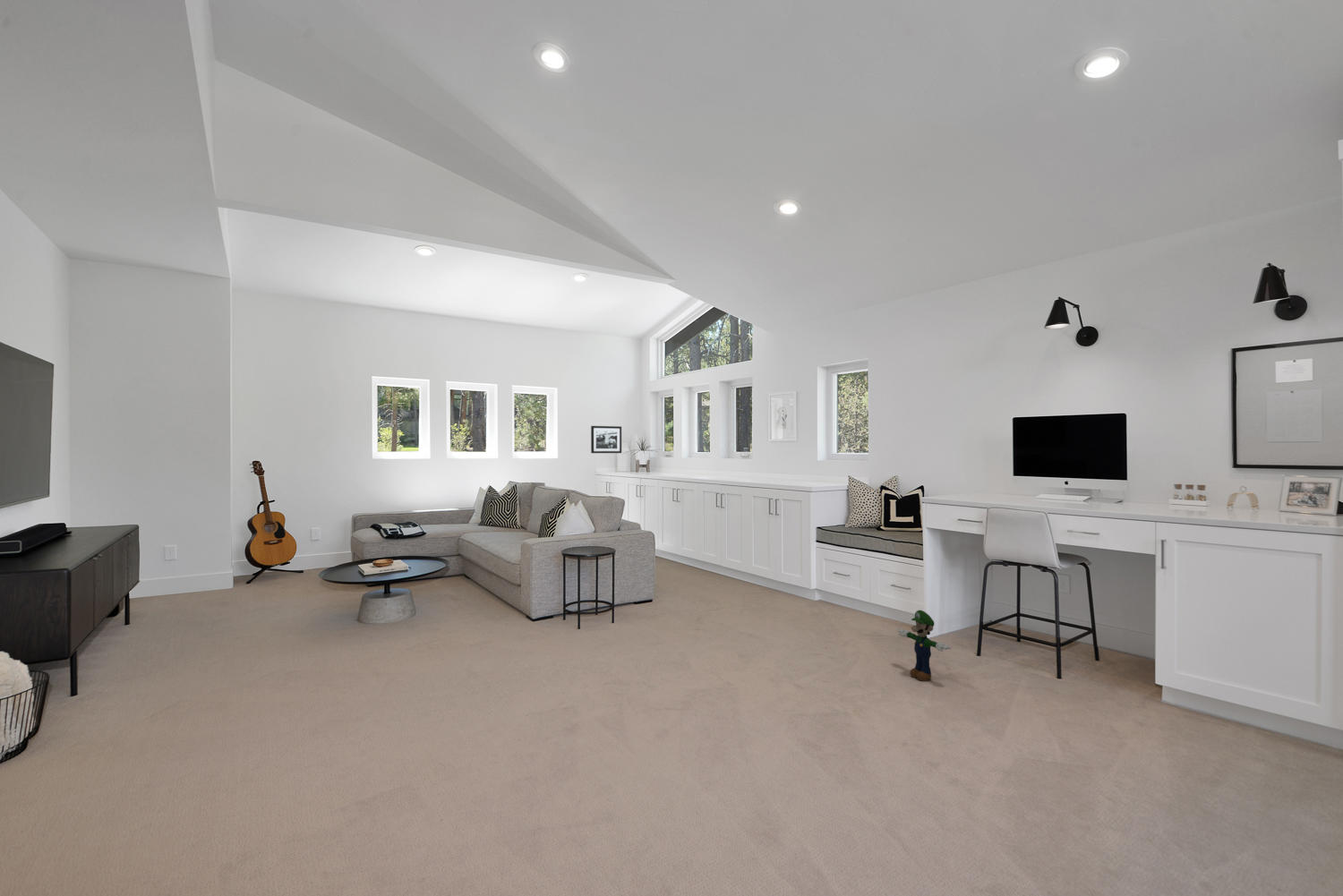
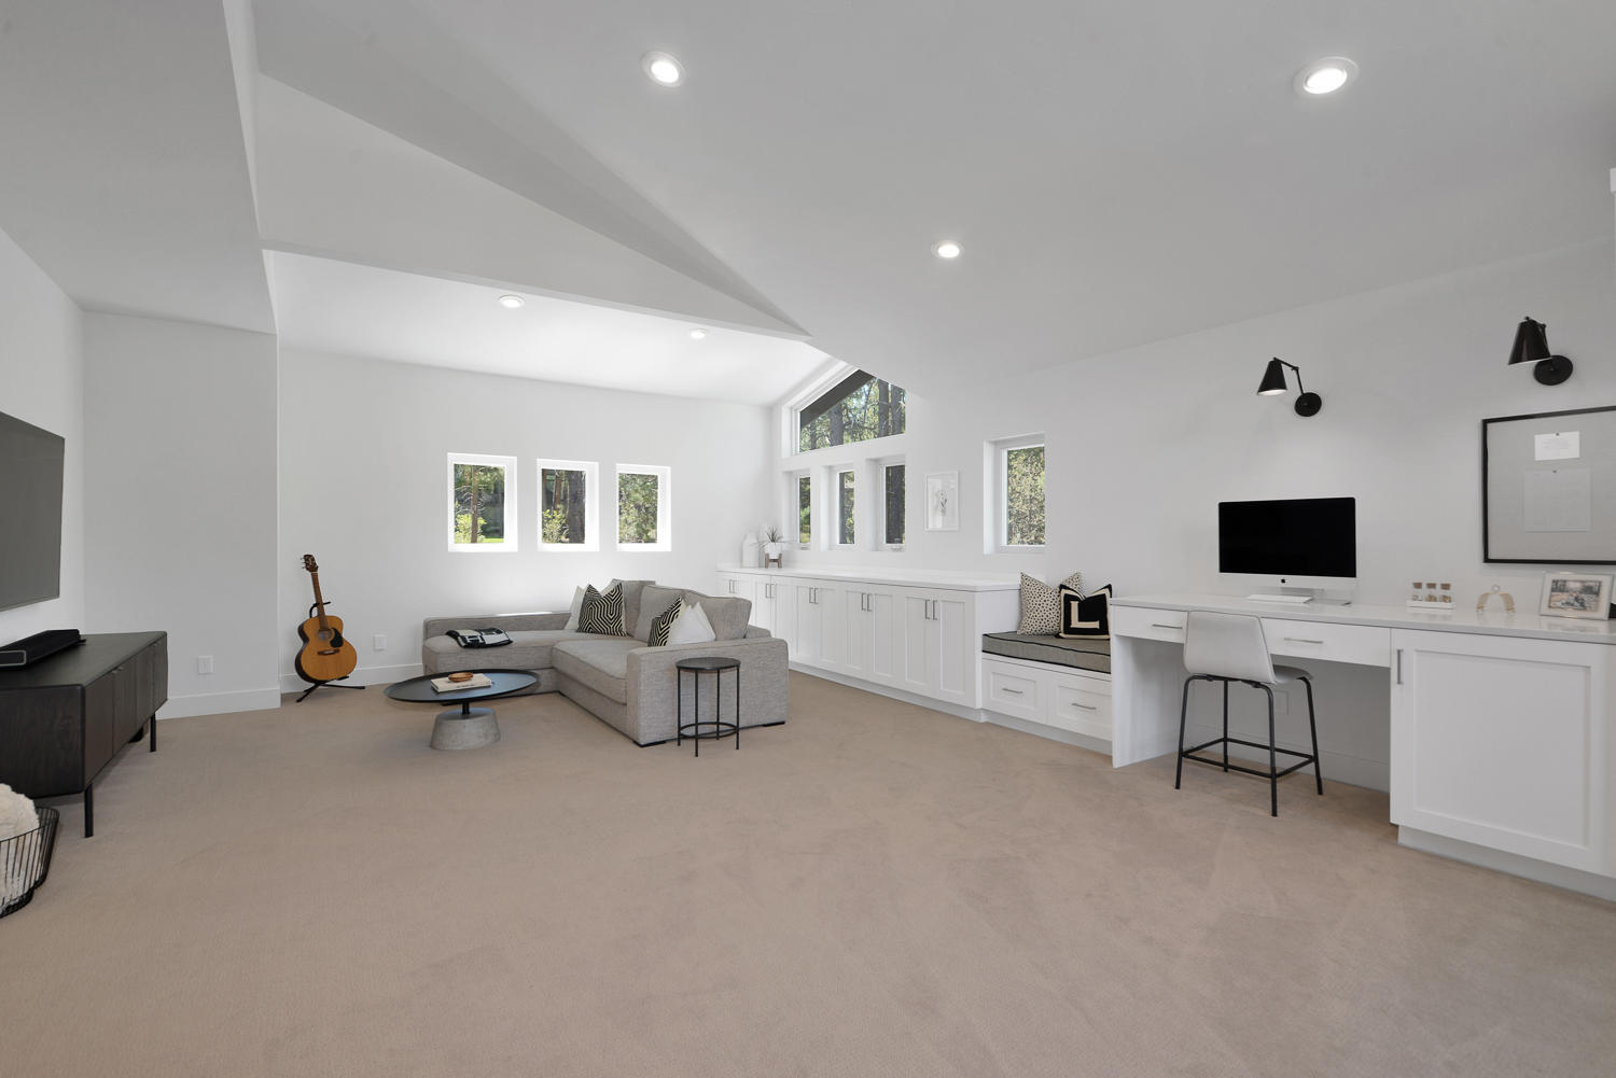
- plush toy [897,610,952,682]
- picture frame [590,425,622,454]
